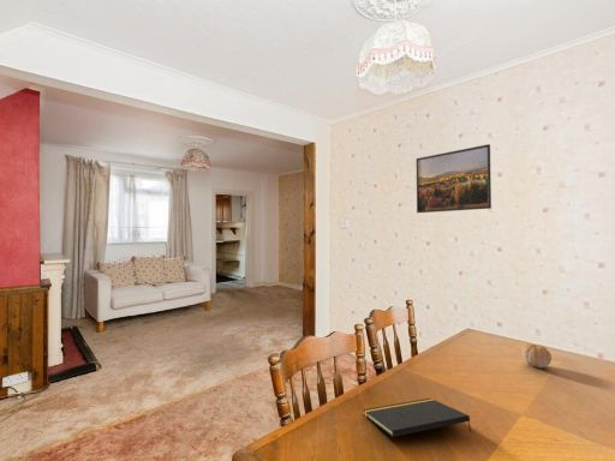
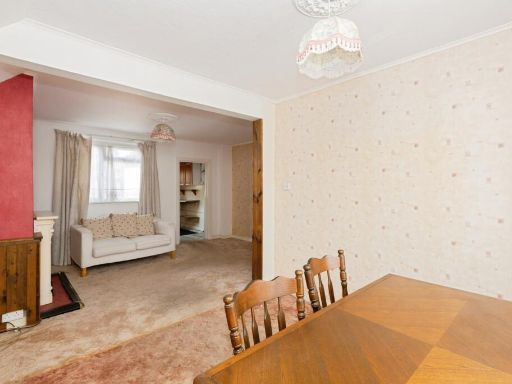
- notepad [363,397,472,438]
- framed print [414,143,492,214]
- fruit [520,343,553,369]
